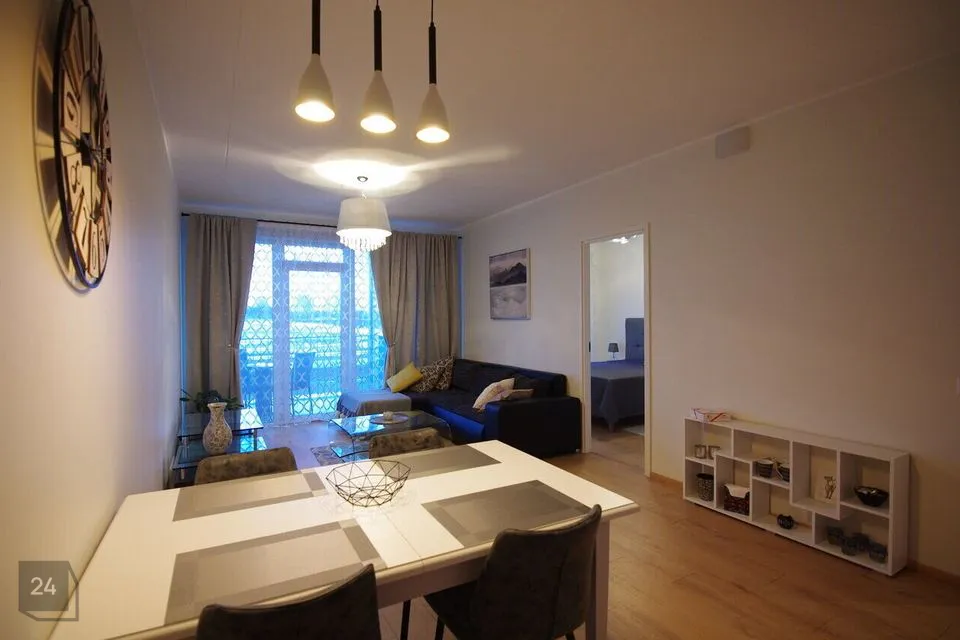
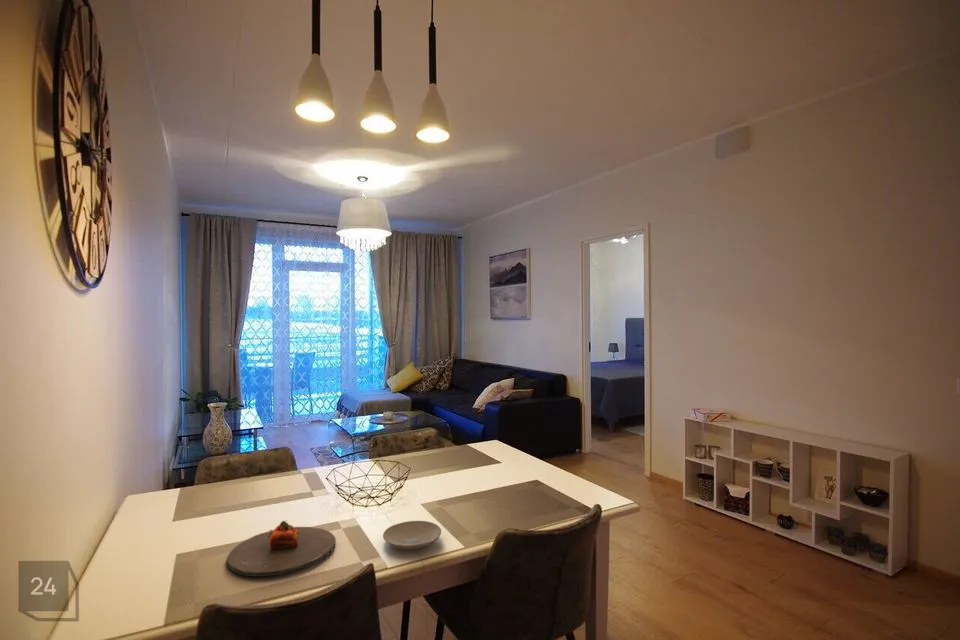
+ plate [382,520,442,551]
+ plate [226,520,337,577]
